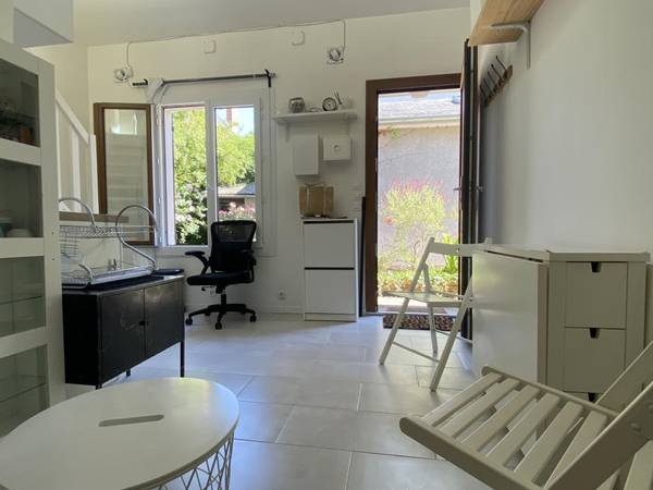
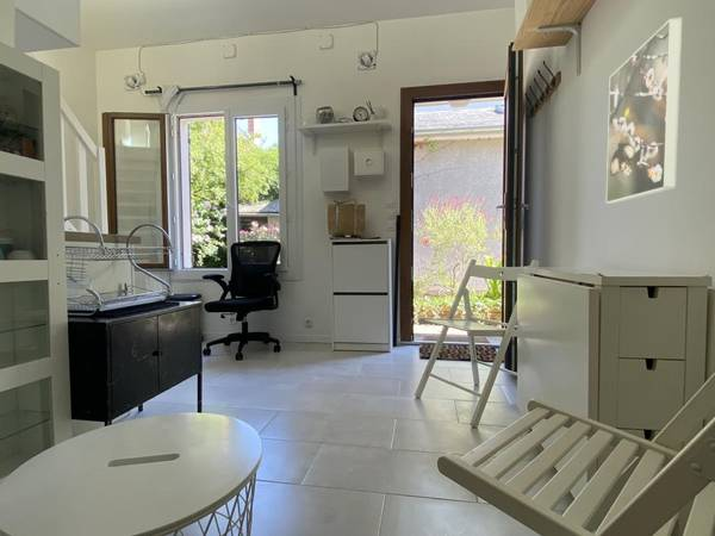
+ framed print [605,17,683,205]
